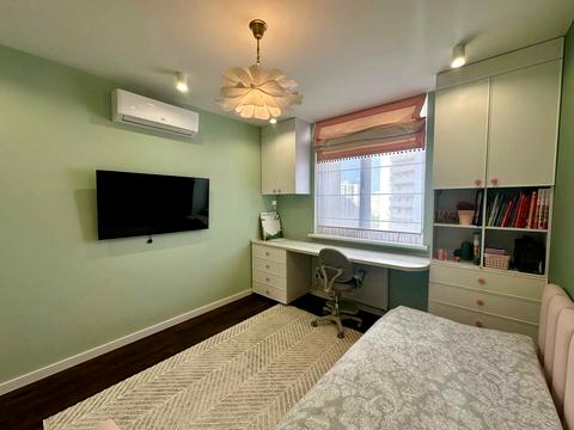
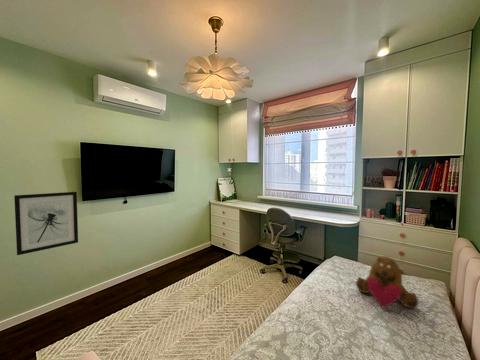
+ wall art [13,191,79,256]
+ bear [355,255,419,309]
